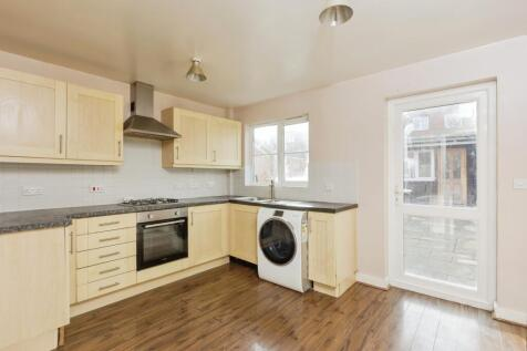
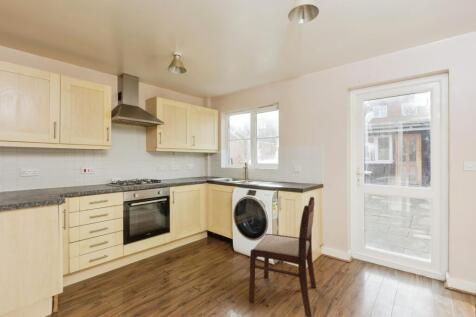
+ dining chair [248,196,317,317]
